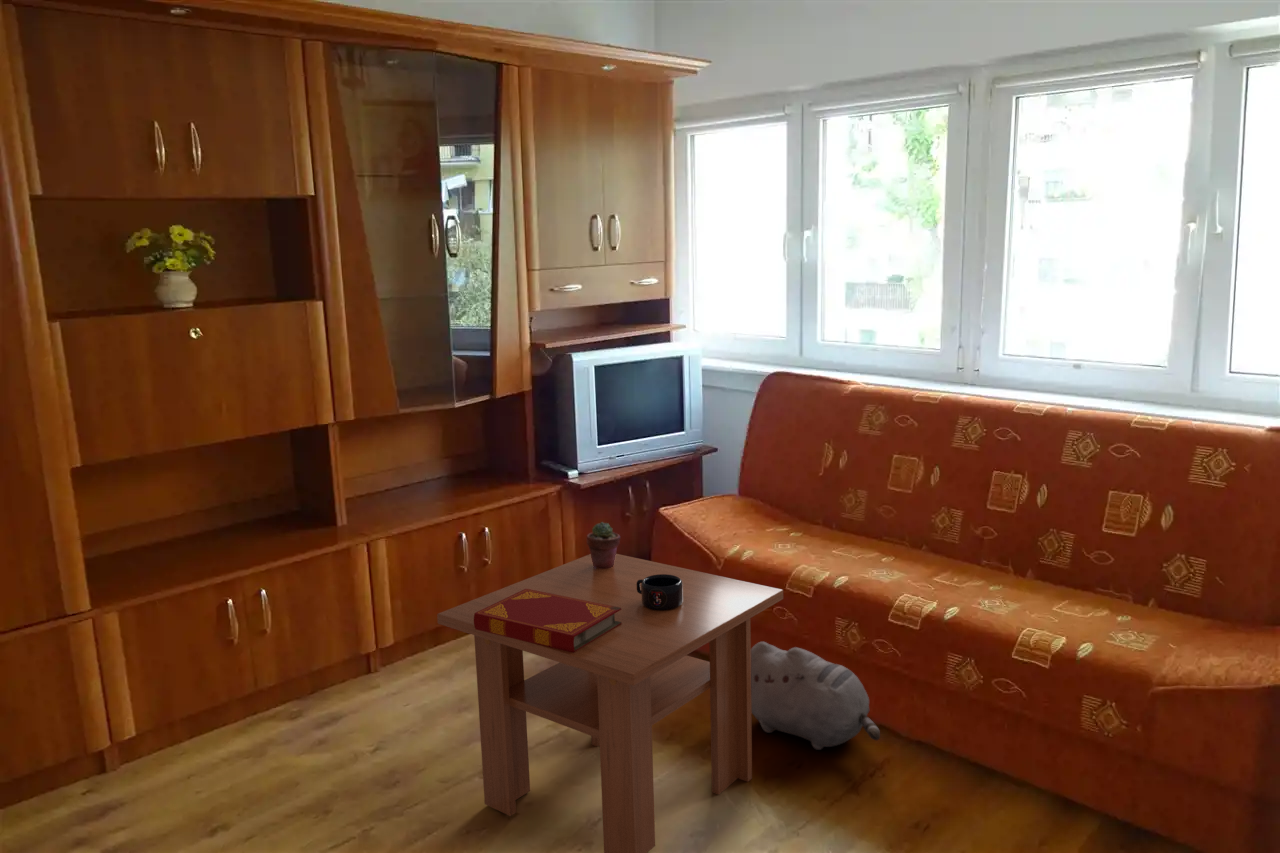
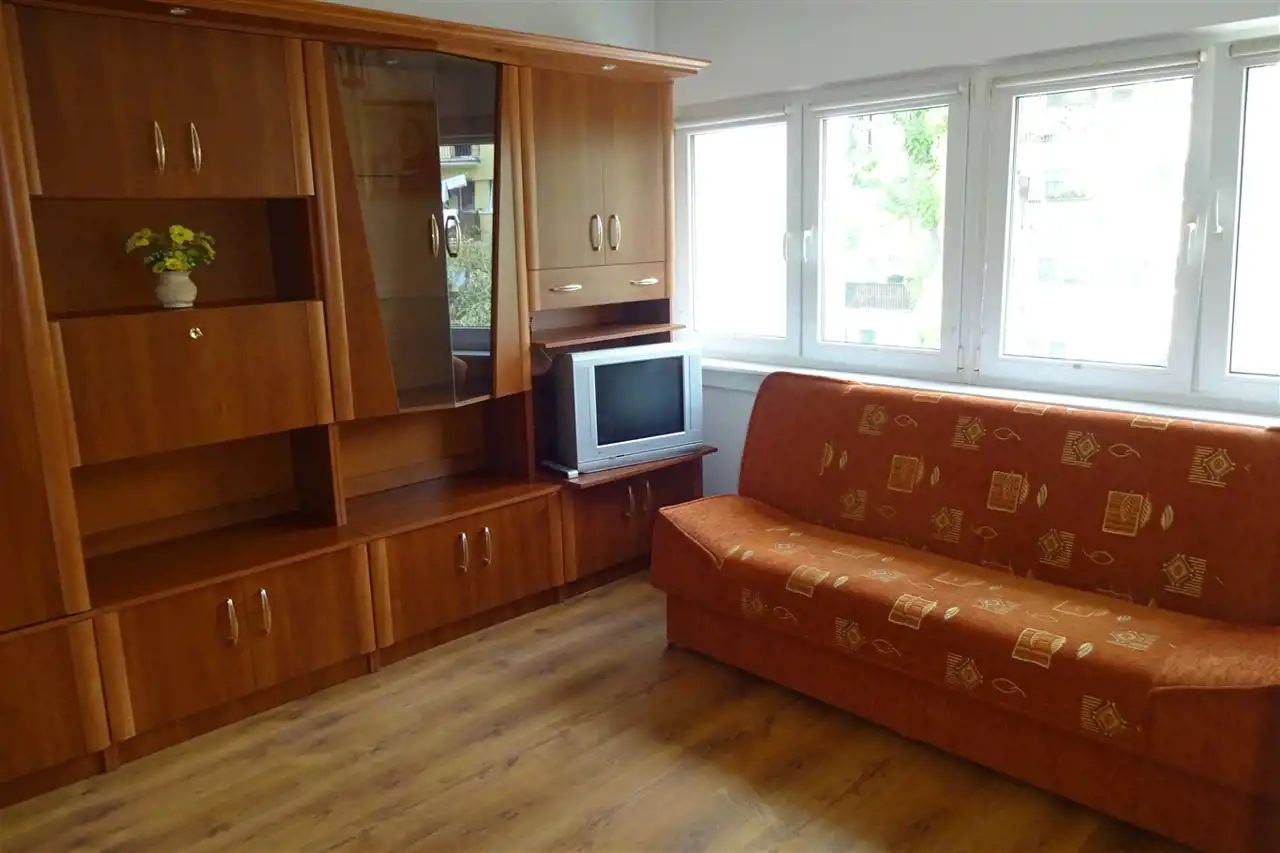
- potted succulent [586,521,621,569]
- mug [637,574,683,610]
- hardback book [474,589,622,653]
- coffee table [436,553,784,853]
- plush toy [751,641,881,751]
